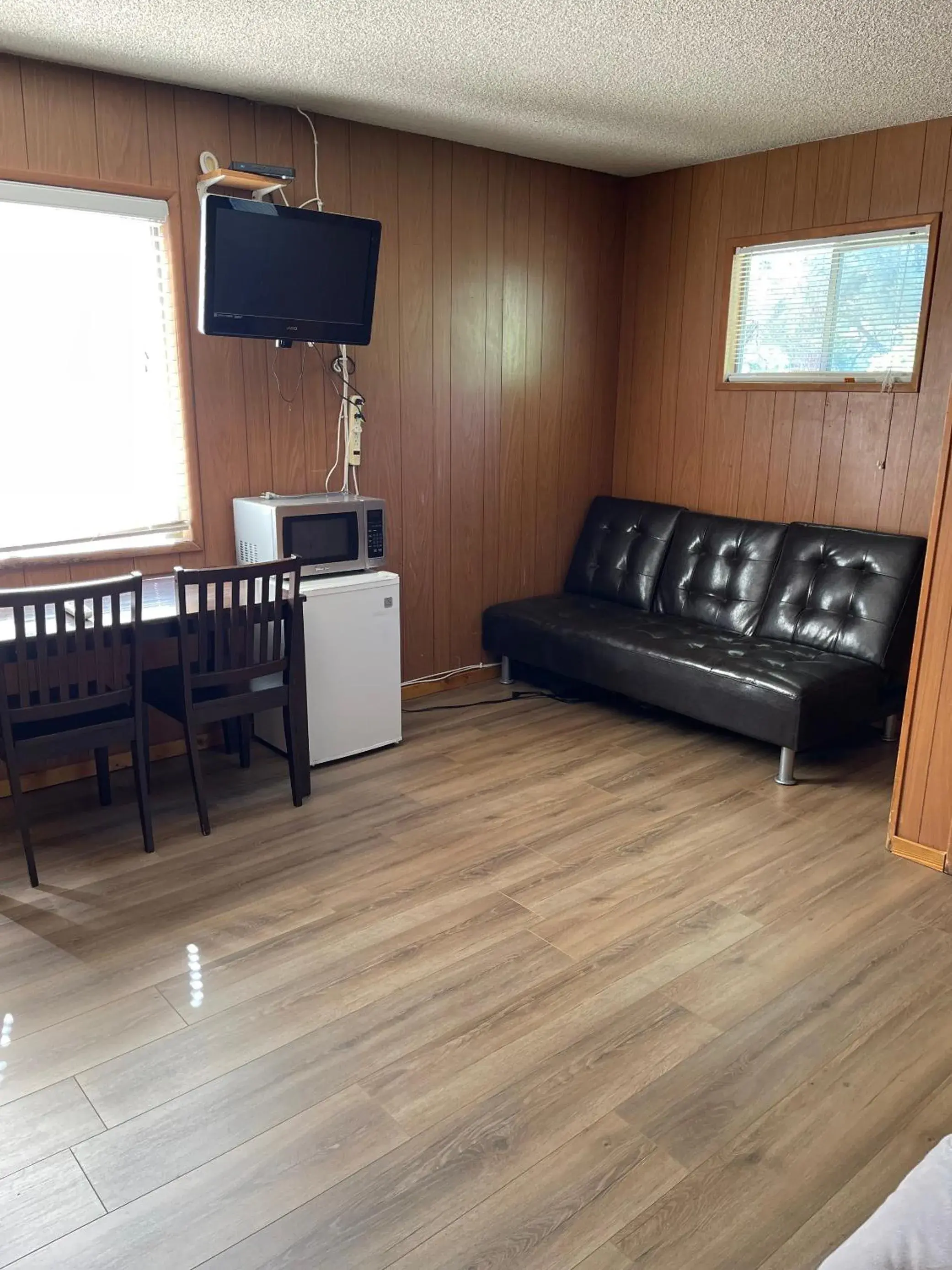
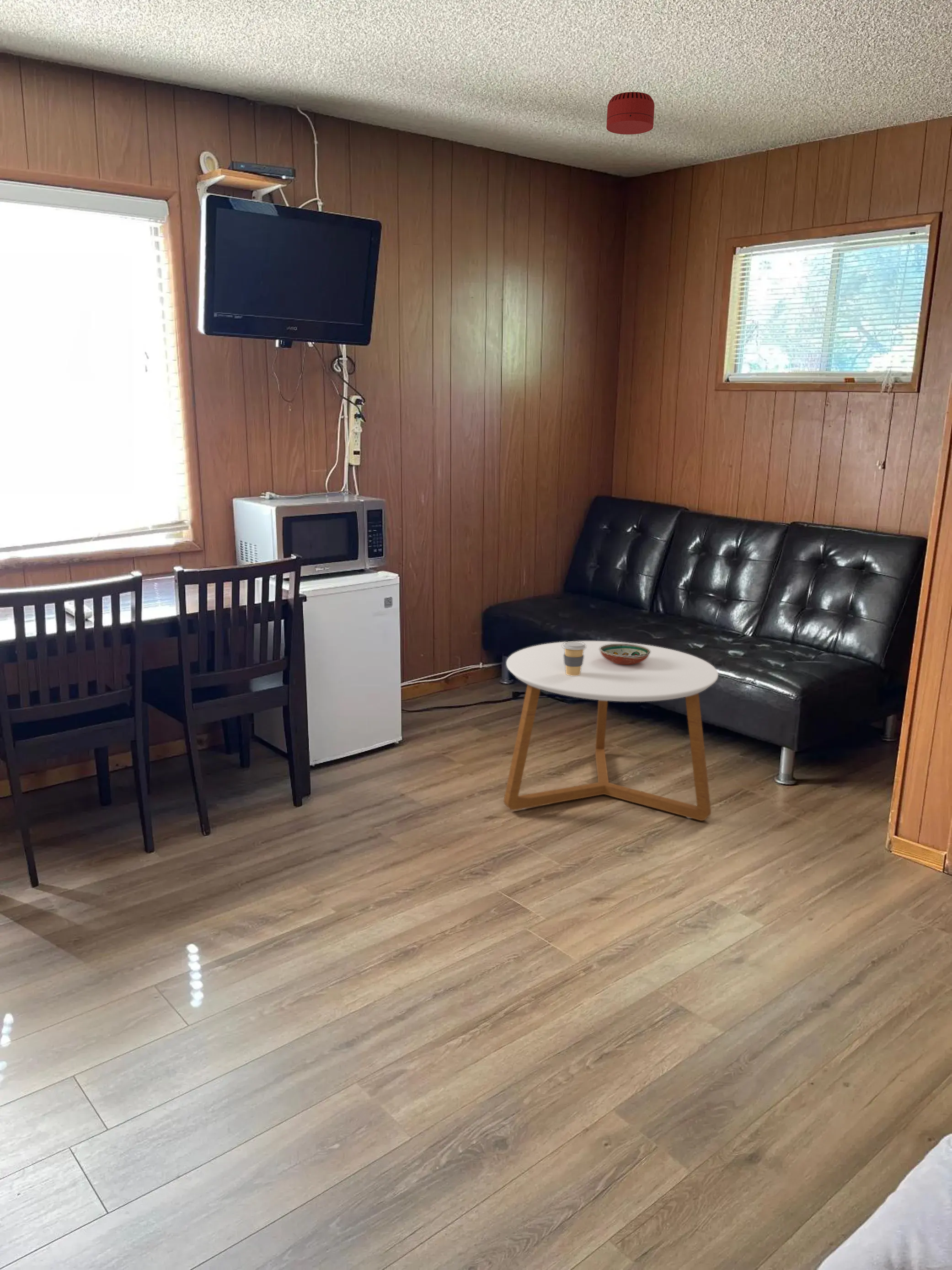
+ coffee table [503,640,719,821]
+ decorative bowl [599,644,651,665]
+ smoke detector [606,91,655,135]
+ coffee cup [562,641,586,676]
